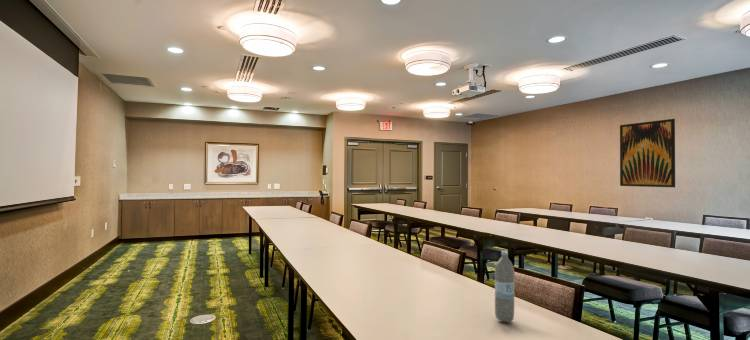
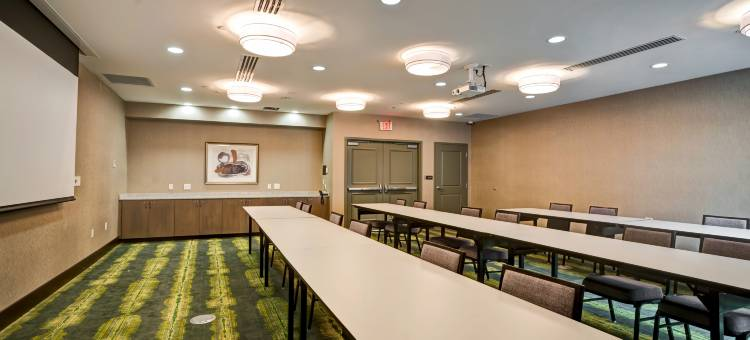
- wall art [619,118,676,188]
- water bottle [494,250,516,323]
